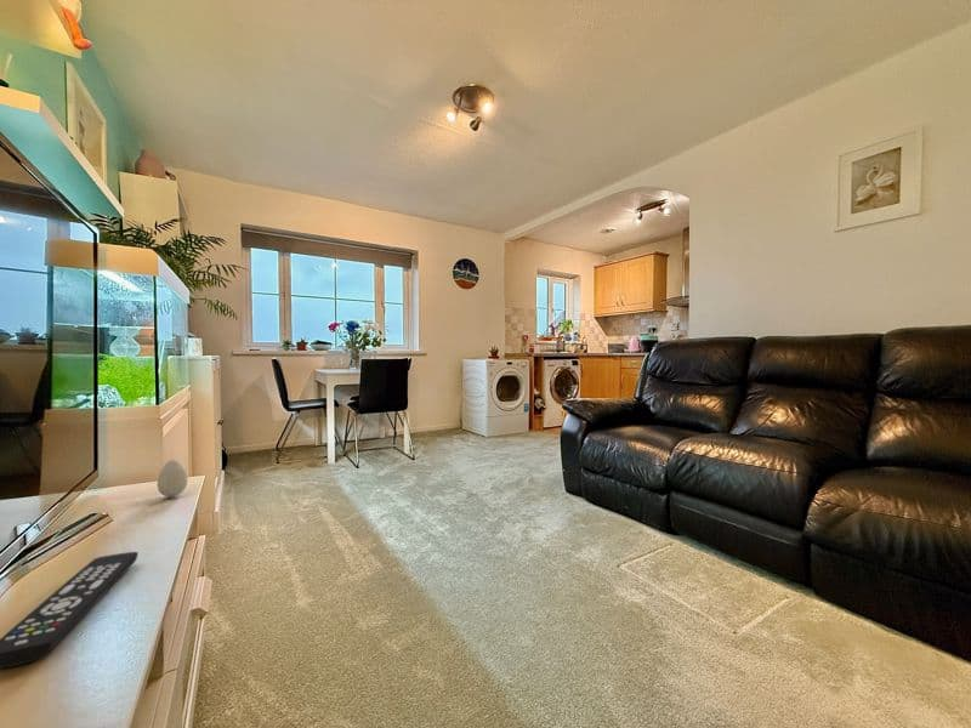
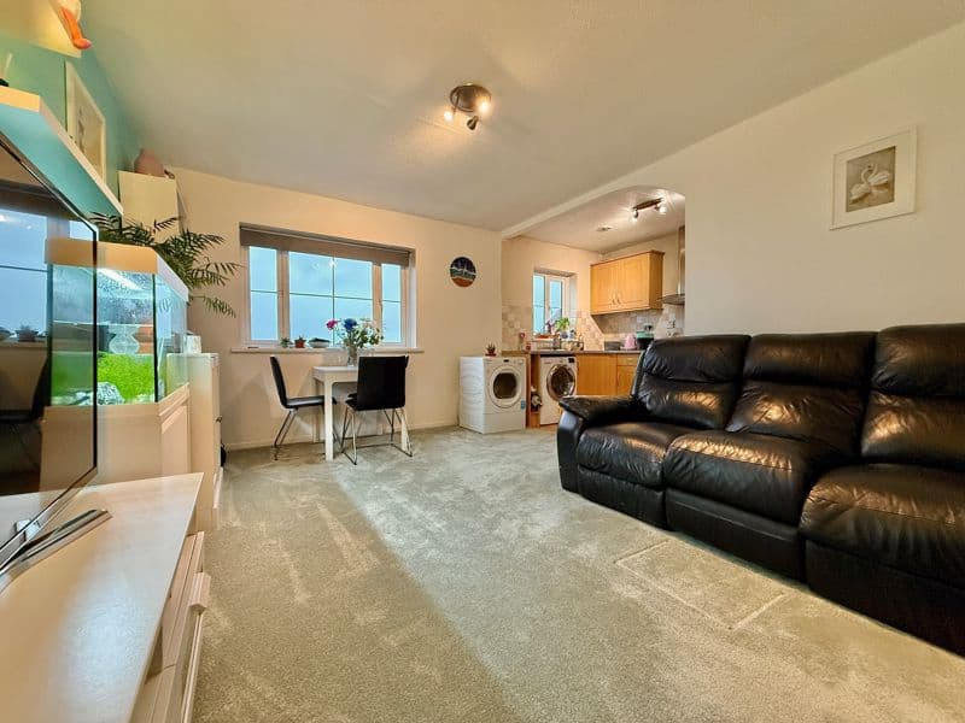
- remote control [0,551,140,670]
- decorative egg [157,459,189,497]
